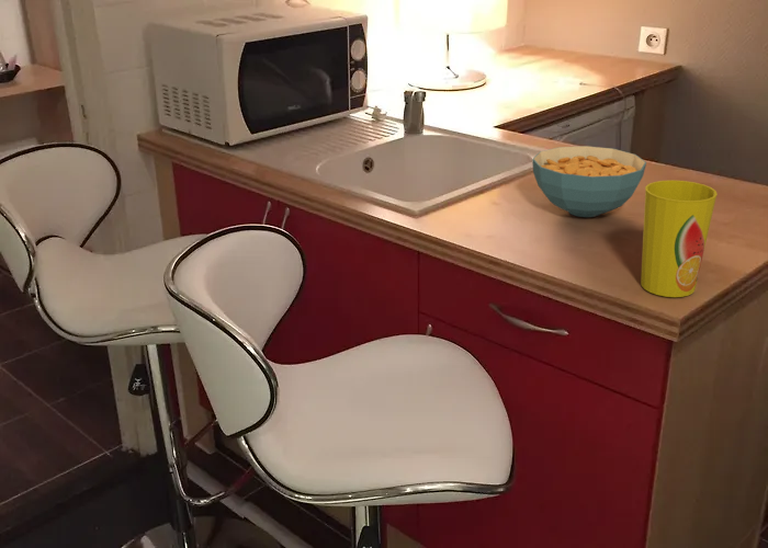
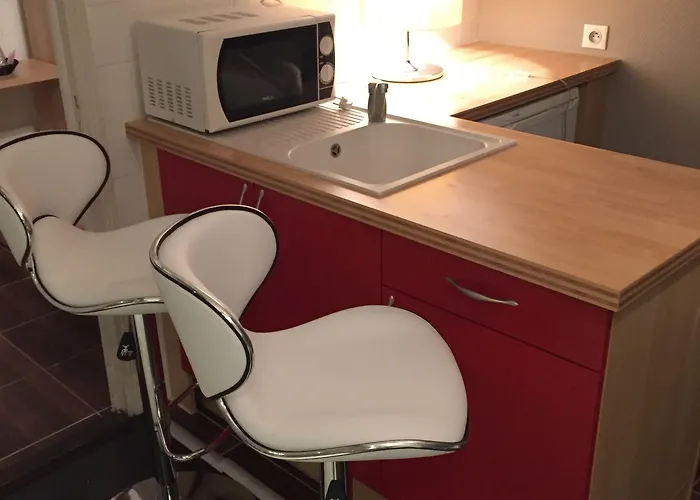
- cereal bowl [531,145,647,218]
- cup [640,179,718,298]
